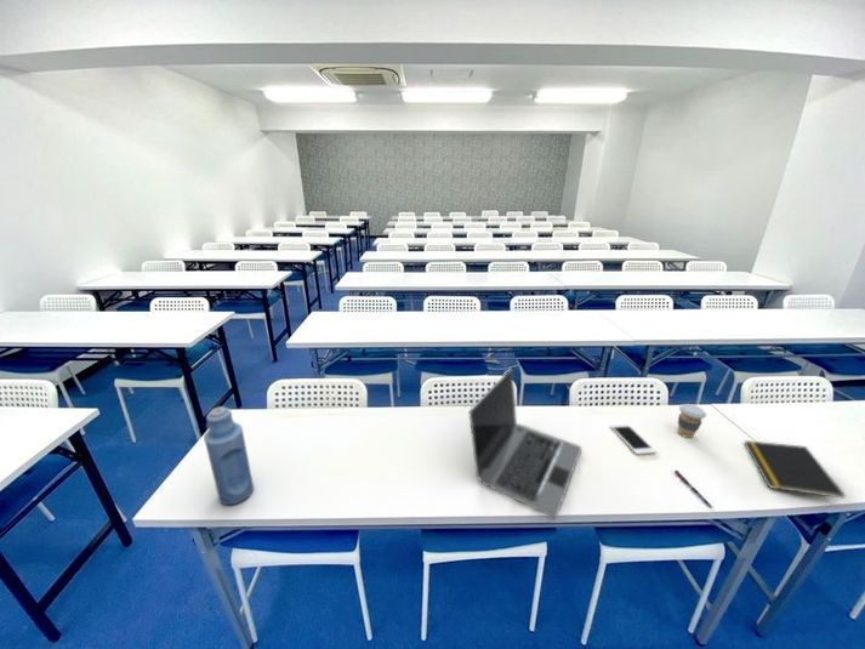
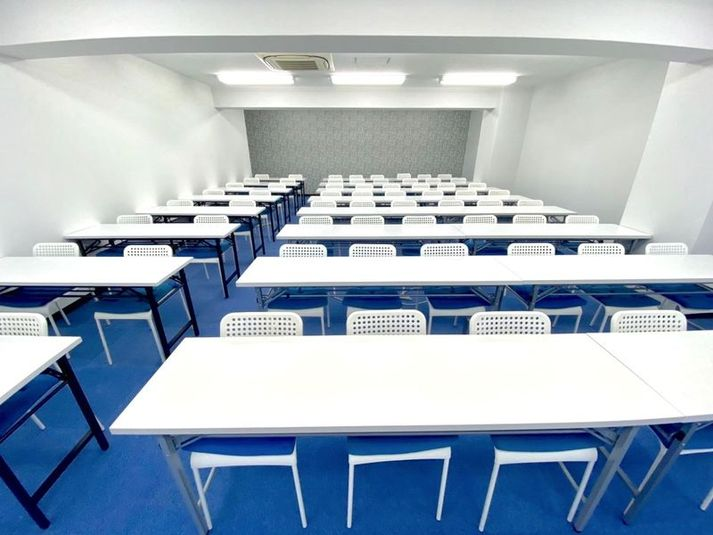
- coffee cup [676,403,707,439]
- laptop [468,366,582,518]
- cell phone [609,423,658,456]
- bottle [203,405,255,506]
- notepad [744,439,846,500]
- pen [673,469,713,508]
